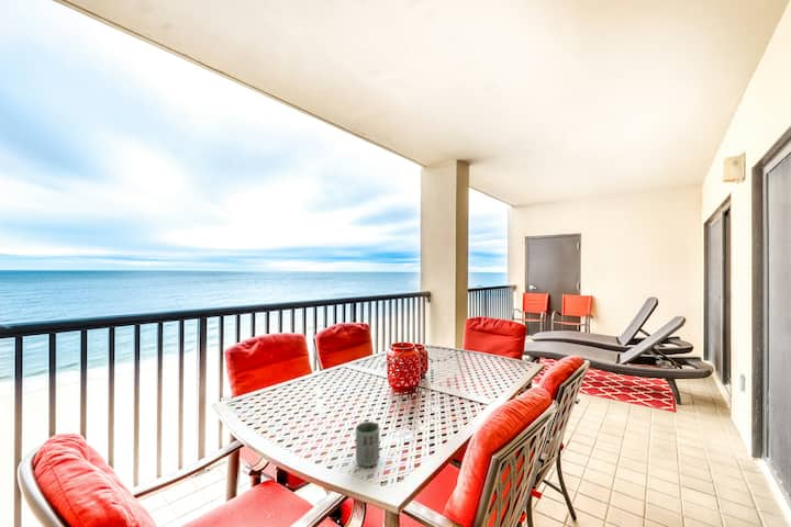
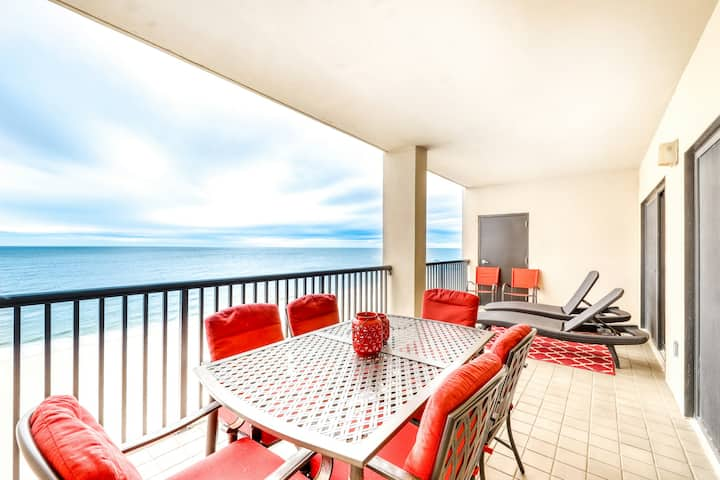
- cup [355,421,380,468]
